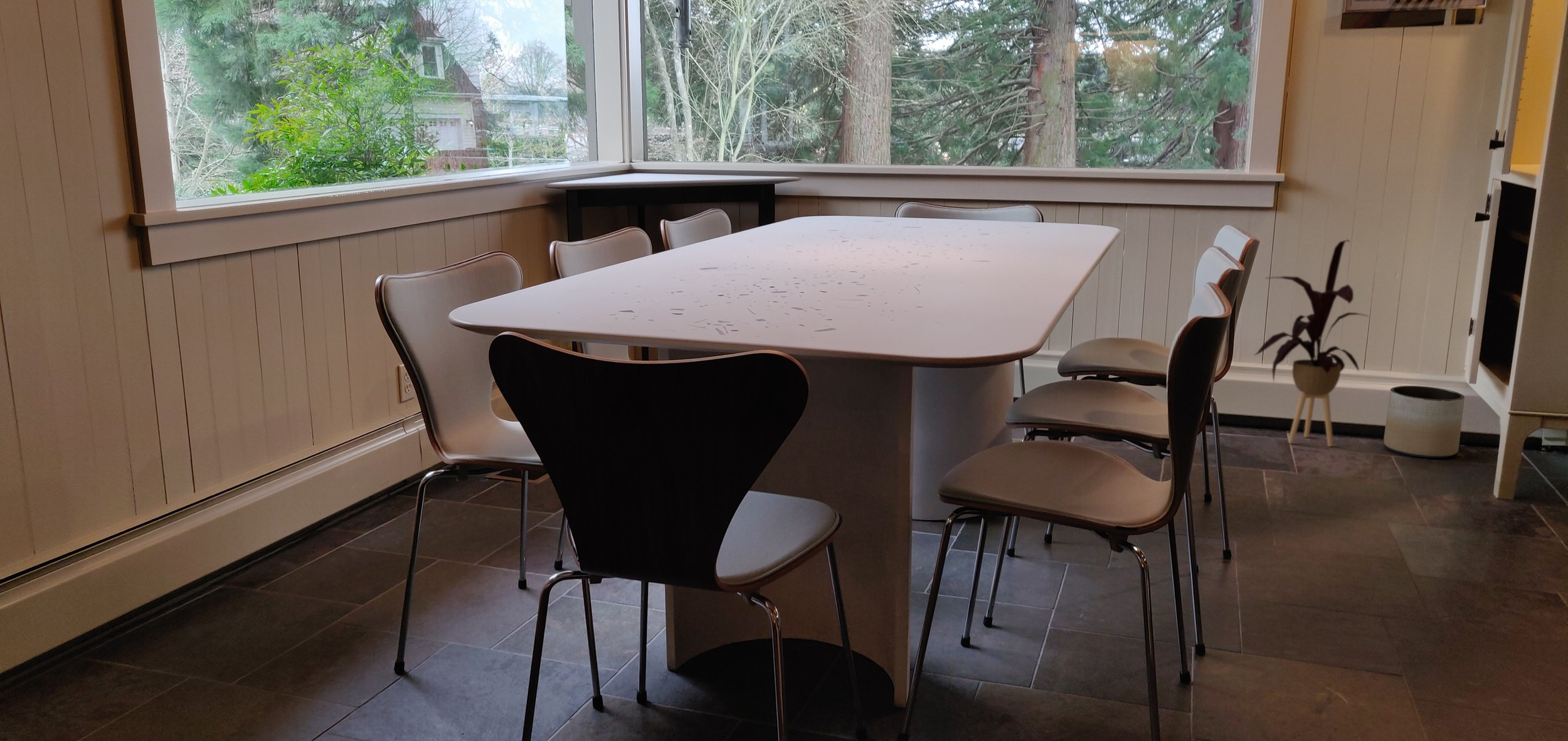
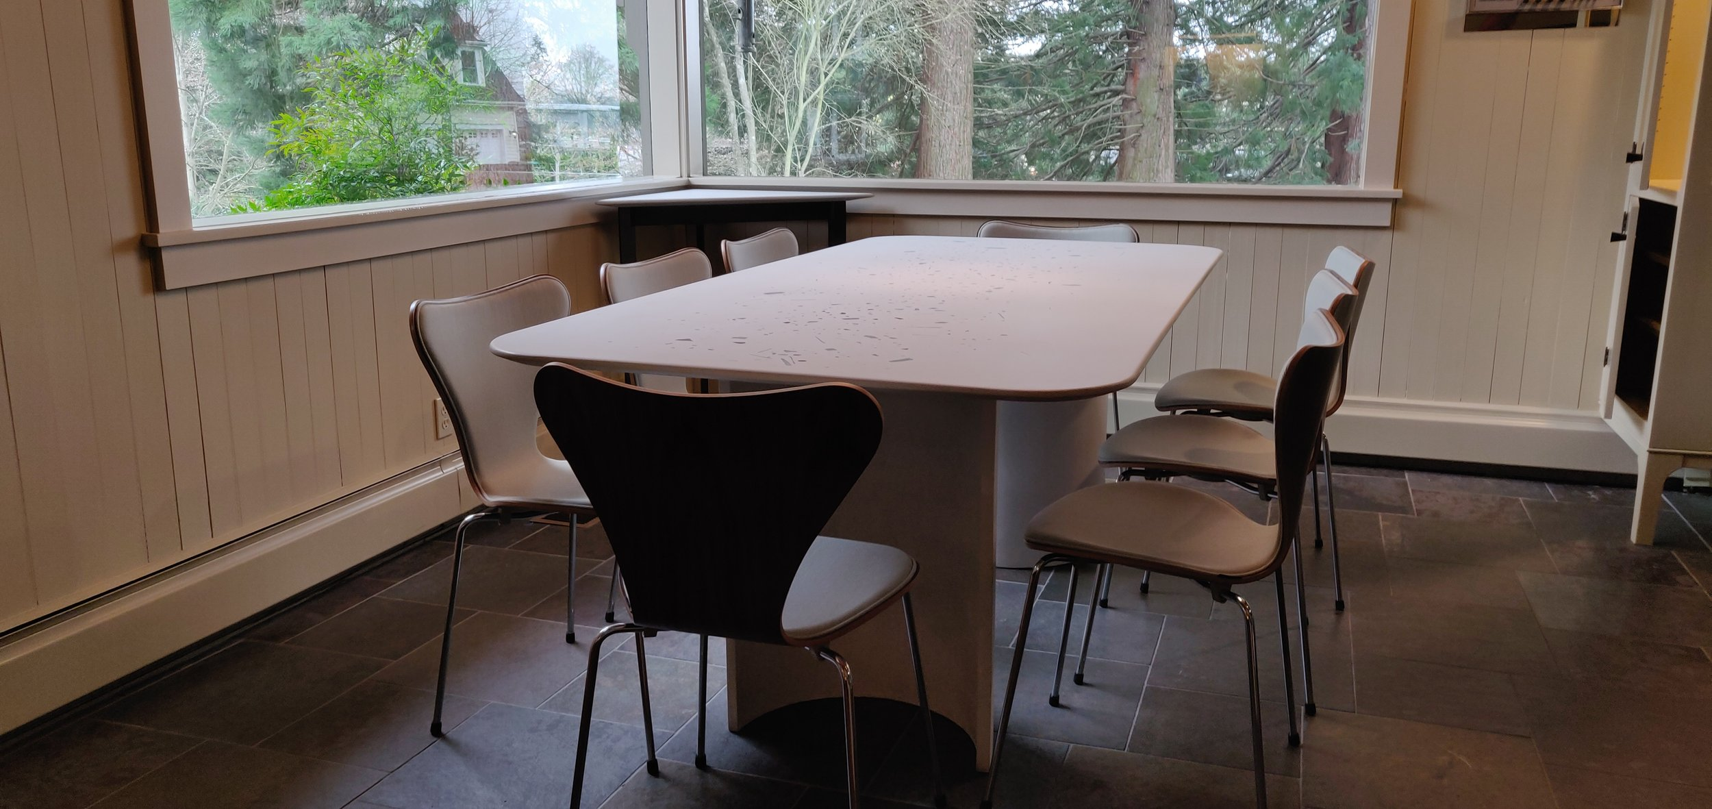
- house plant [1253,239,1369,447]
- planter [1383,385,1465,459]
